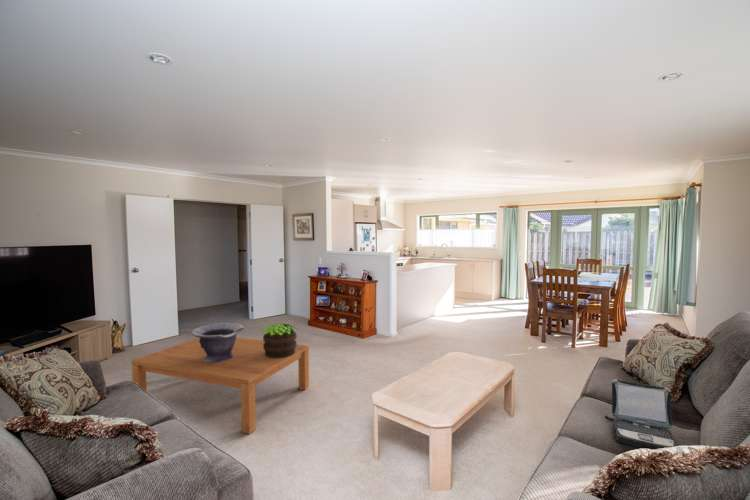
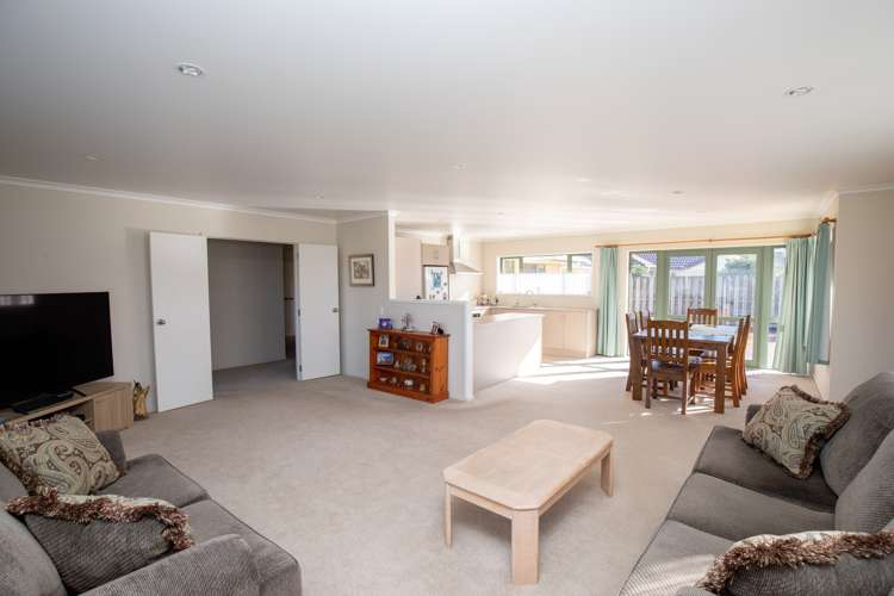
- potted plant [261,323,298,358]
- decorative bowl [190,322,245,363]
- coffee table [130,336,310,435]
- laptop [604,379,679,449]
